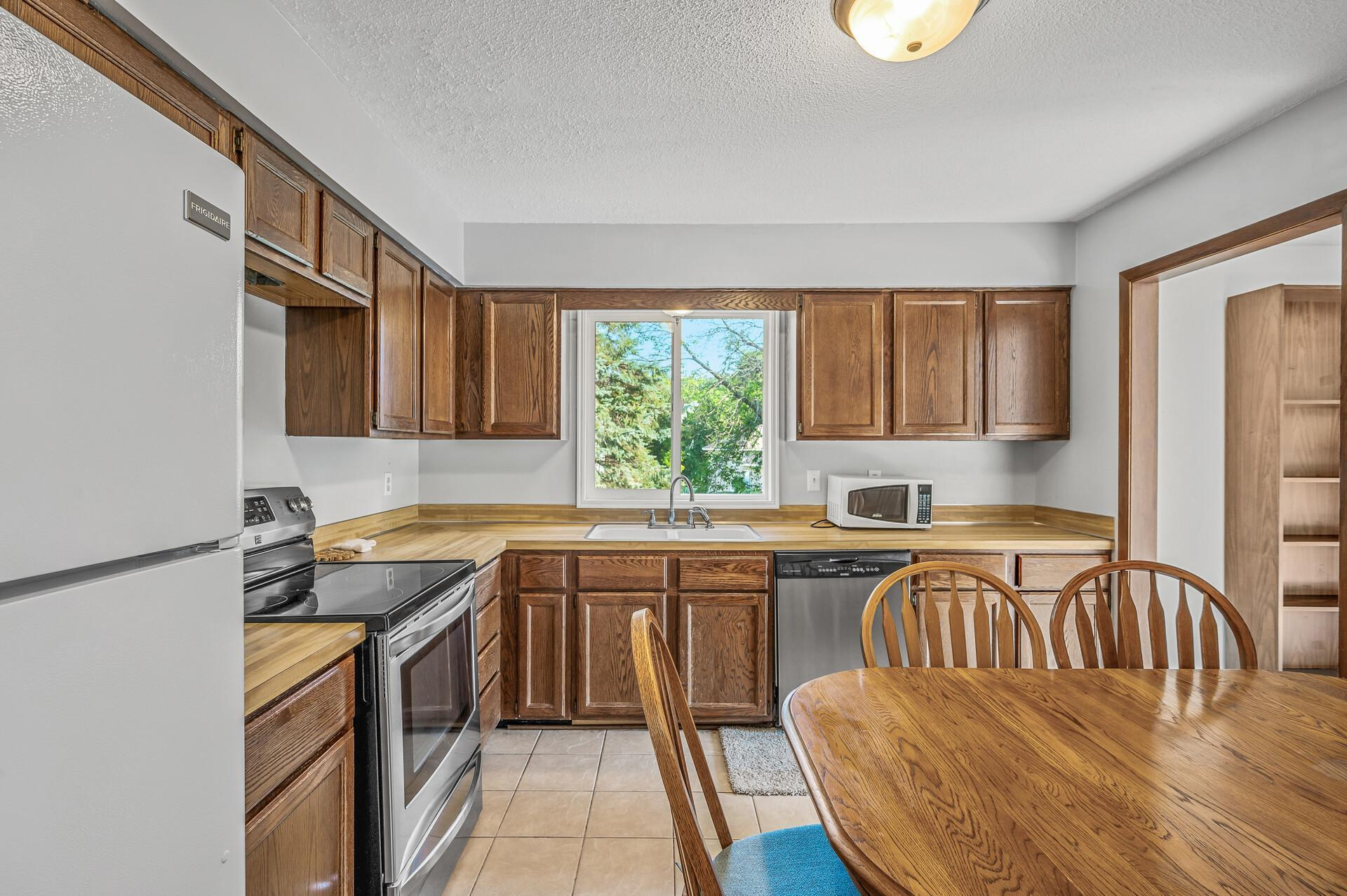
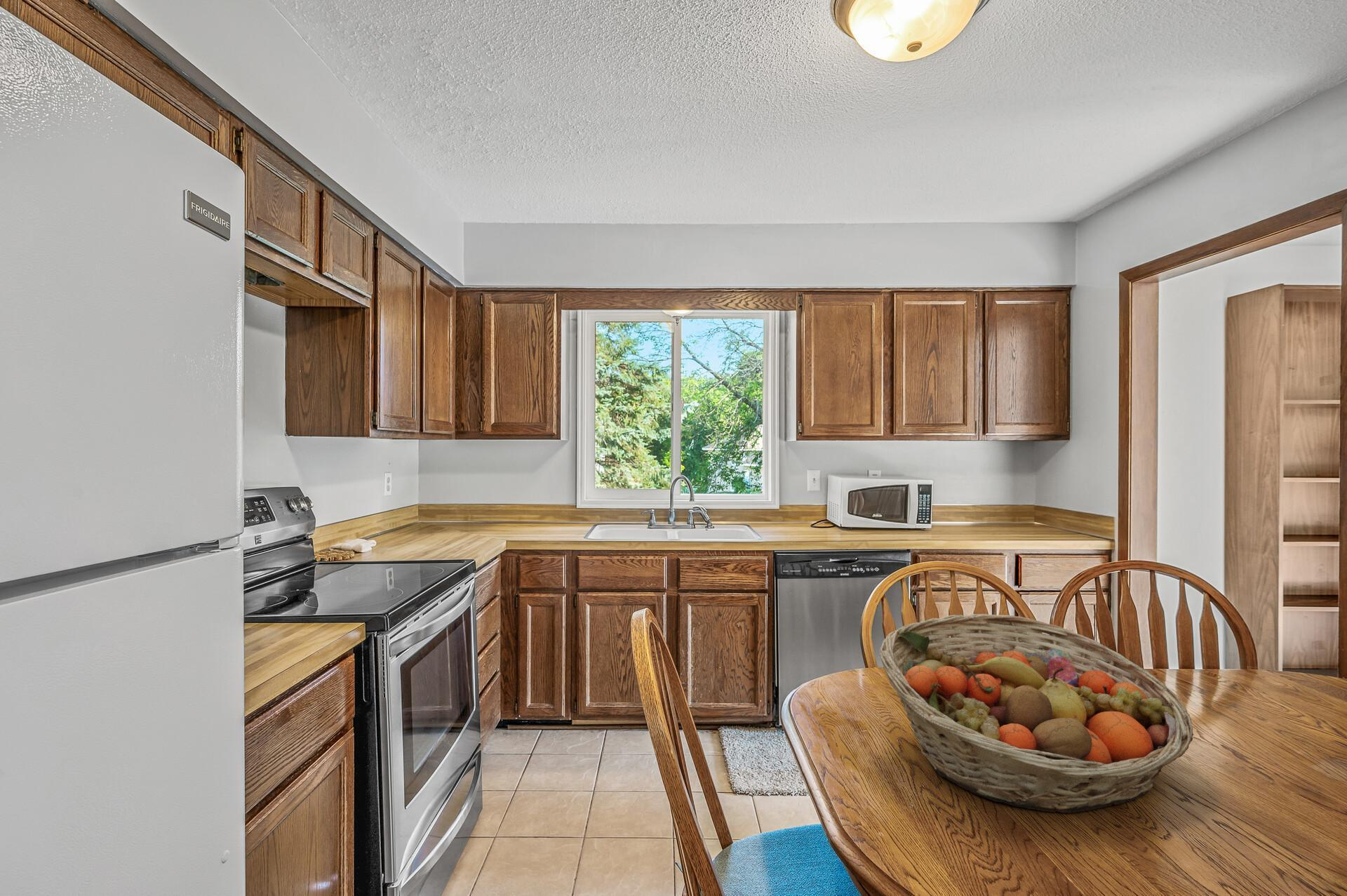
+ fruit basket [879,613,1194,814]
